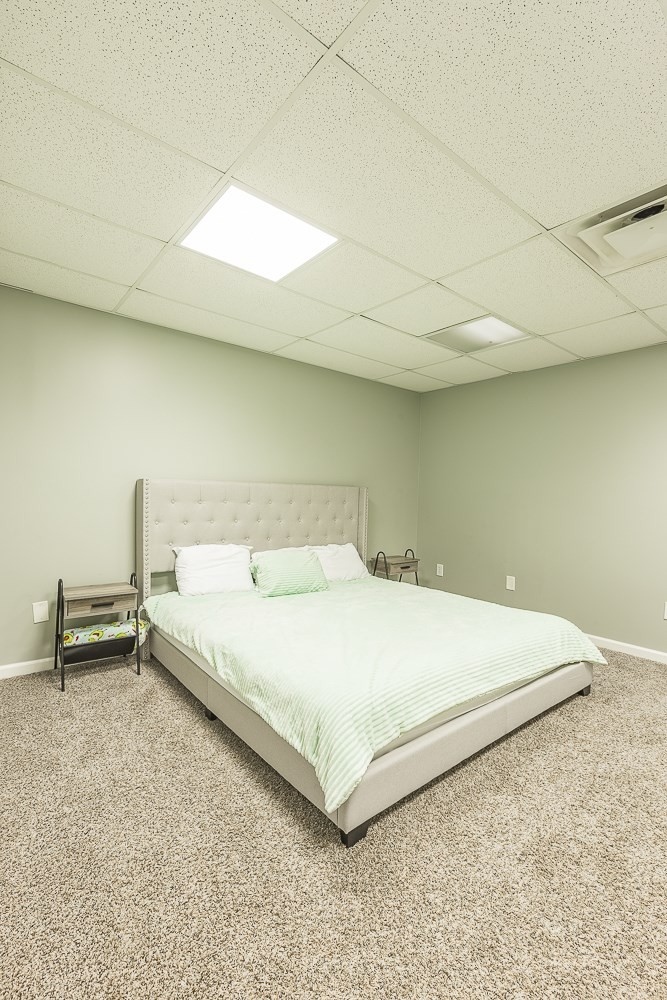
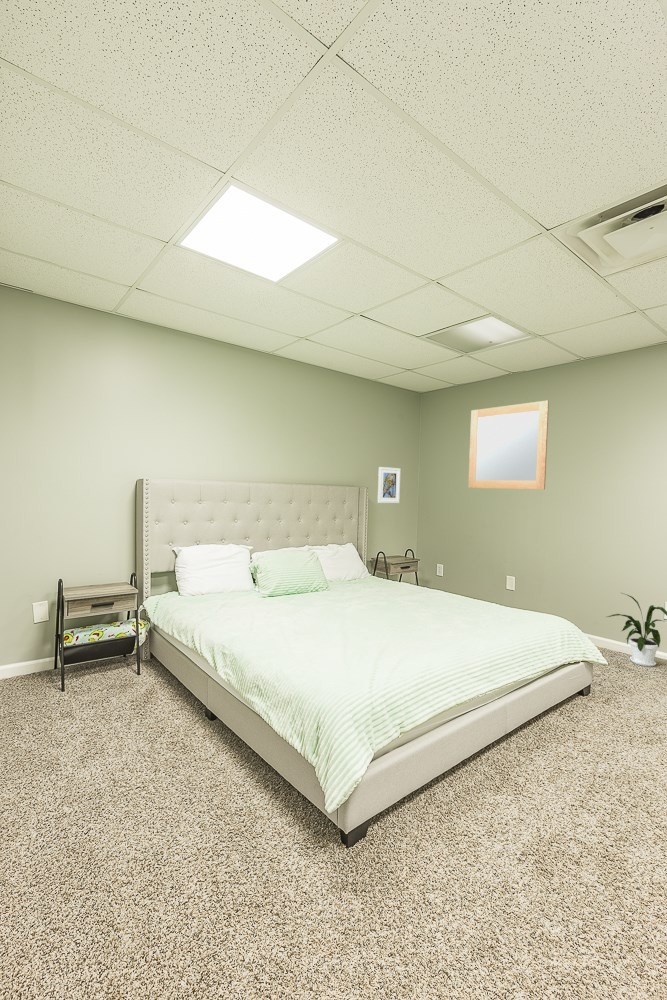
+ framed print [377,466,401,504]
+ home mirror [467,399,550,490]
+ house plant [606,592,667,667]
